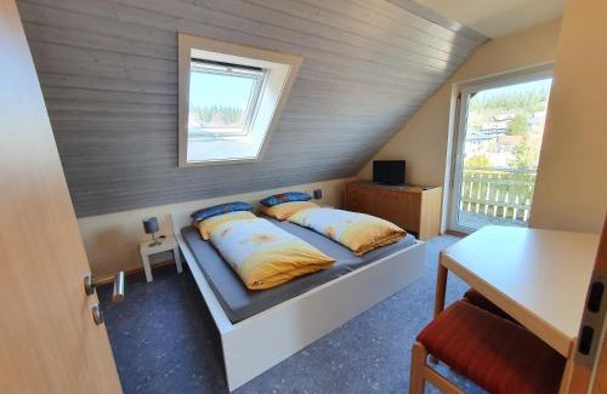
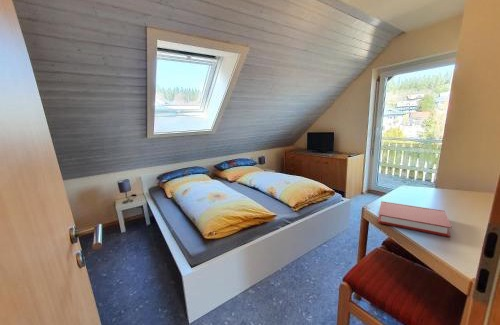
+ book [377,200,453,238]
